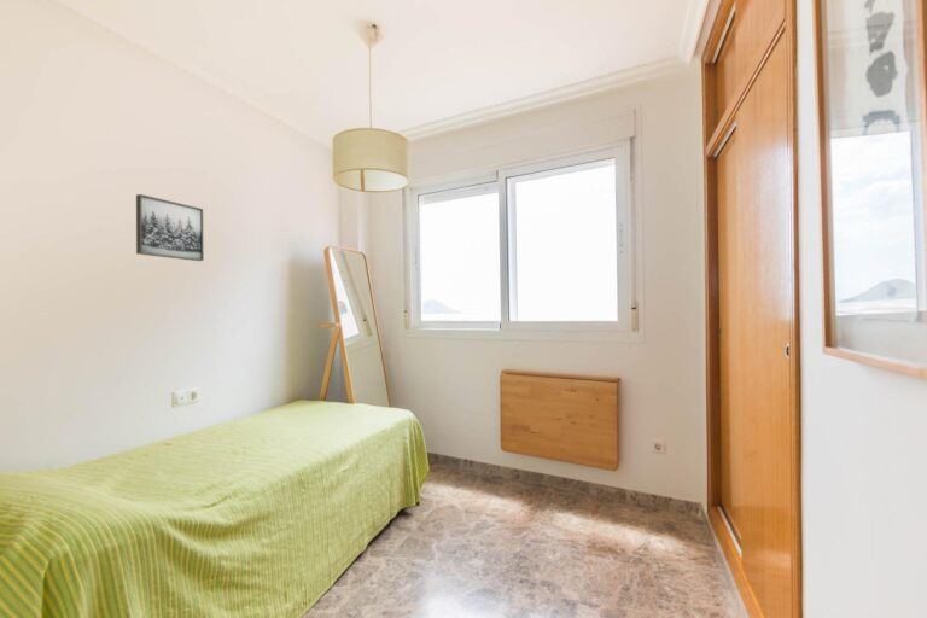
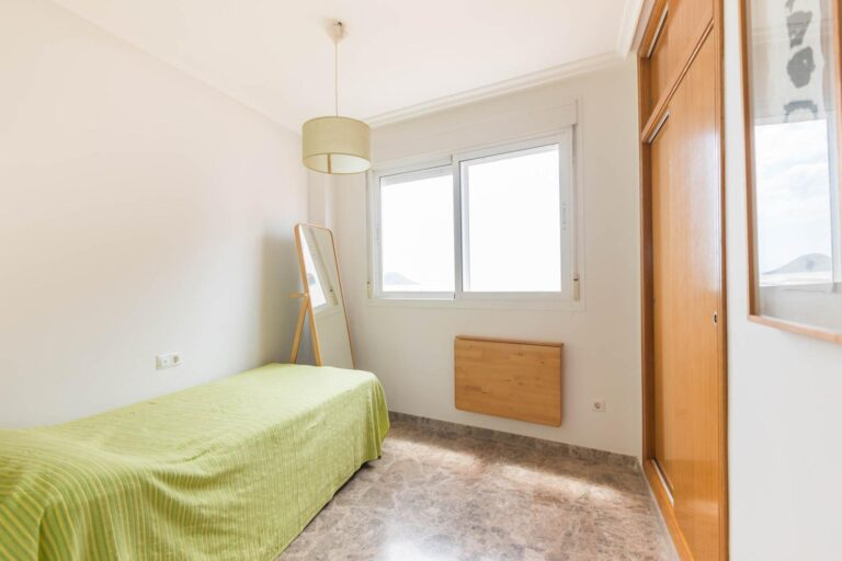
- wall art [135,193,205,262]
